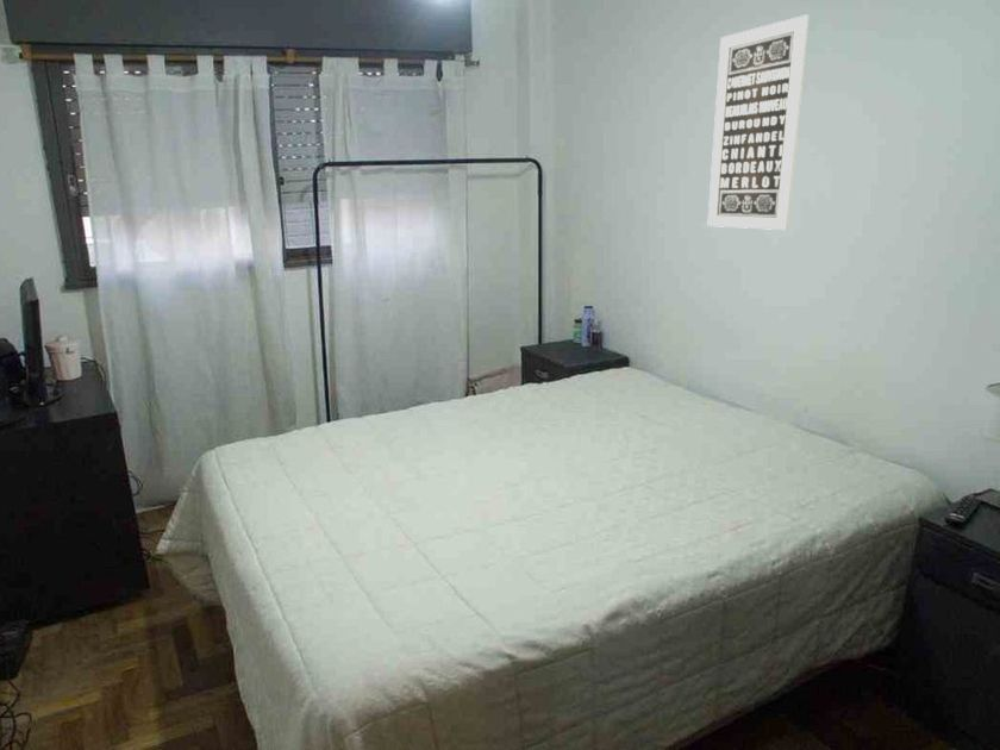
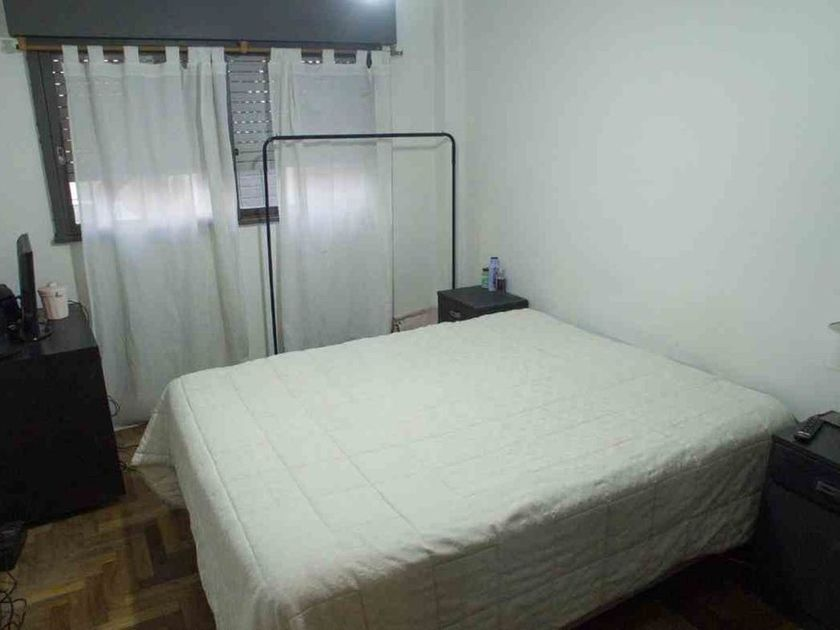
- wall art [706,14,810,231]
